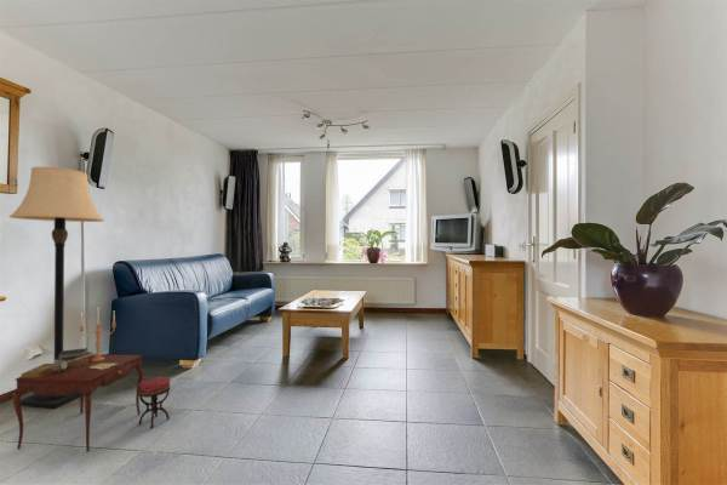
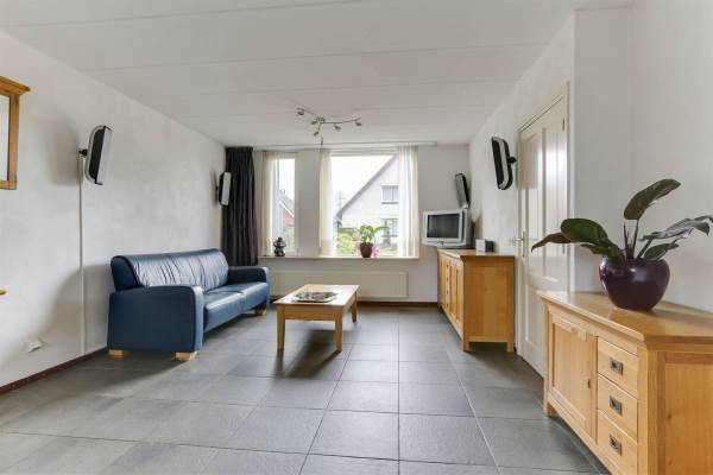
- lamp [7,166,105,409]
- side table [12,308,171,453]
